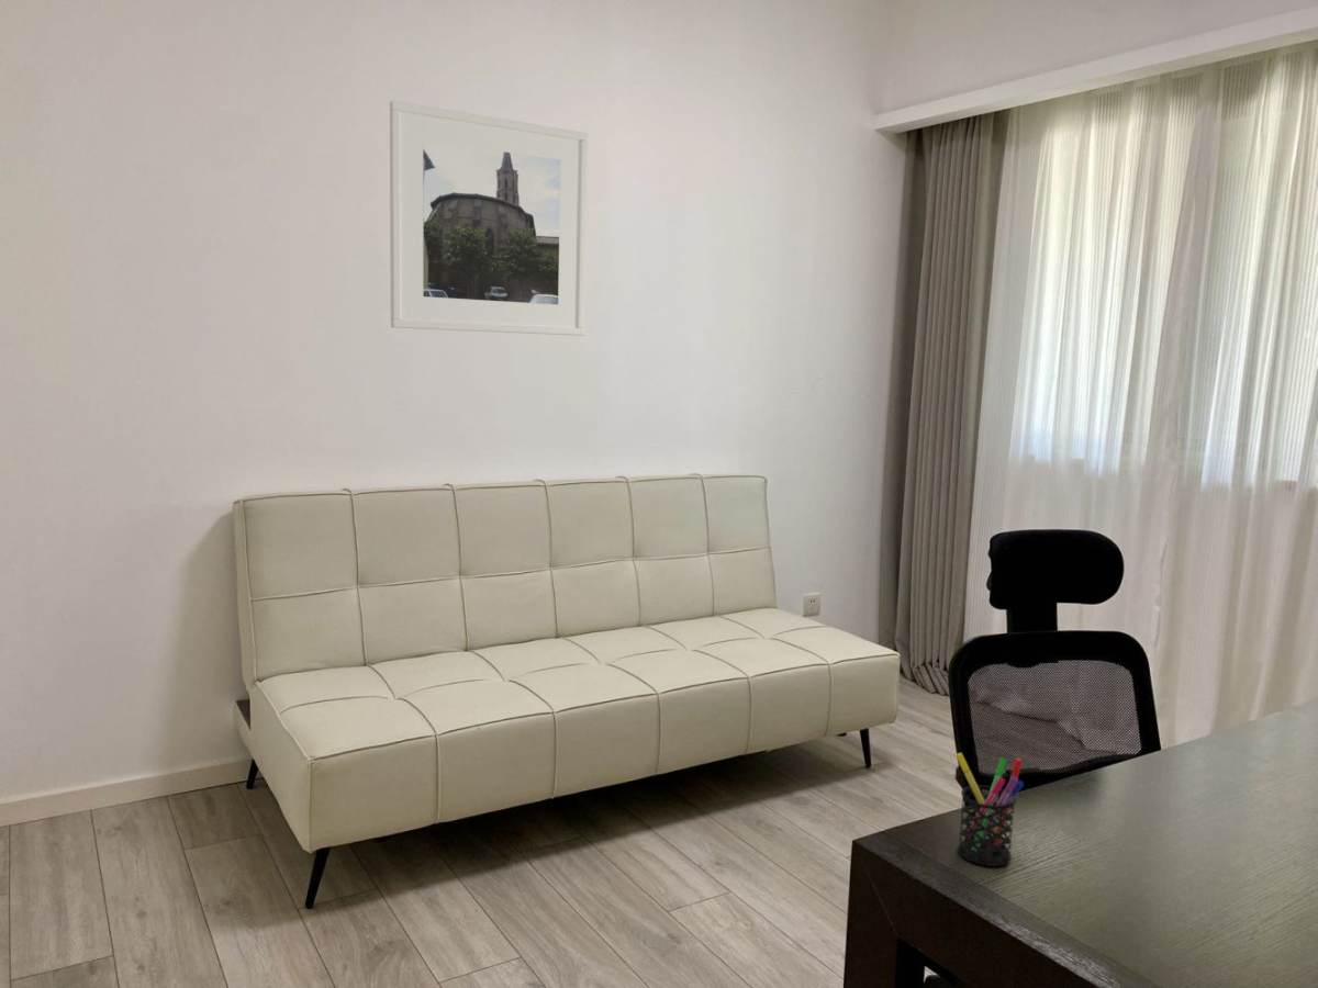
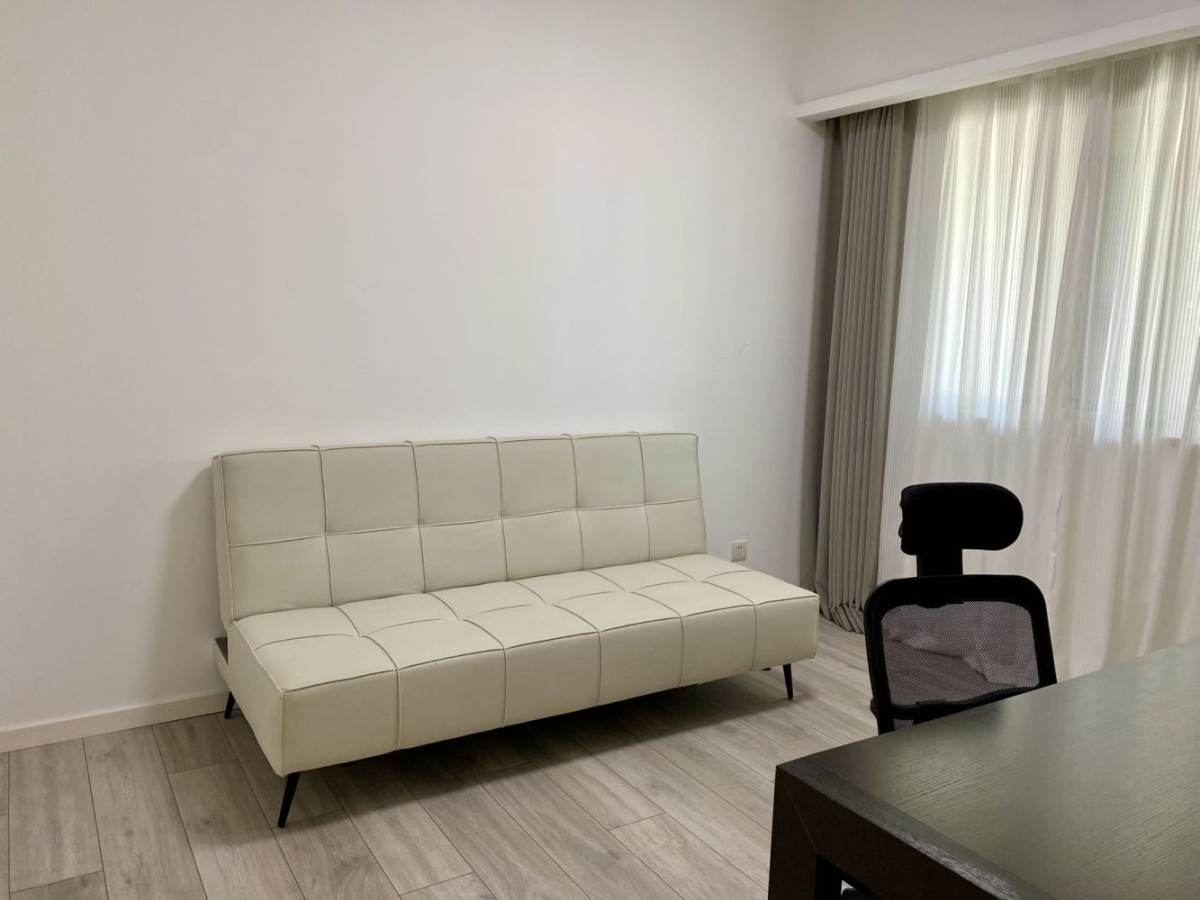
- pen holder [954,752,1025,867]
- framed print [389,100,589,337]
